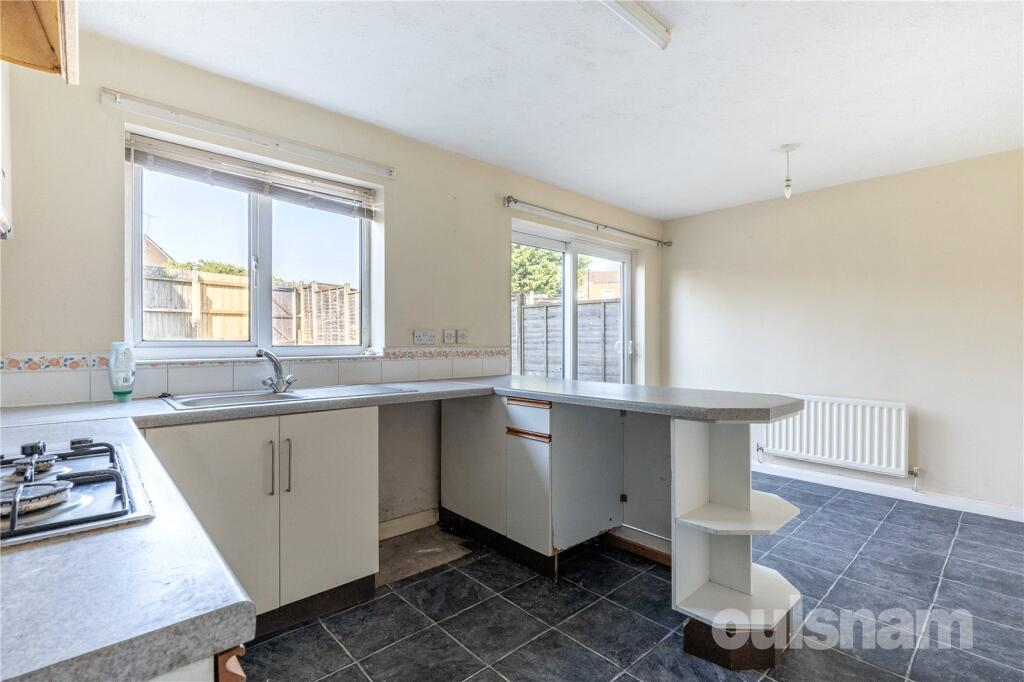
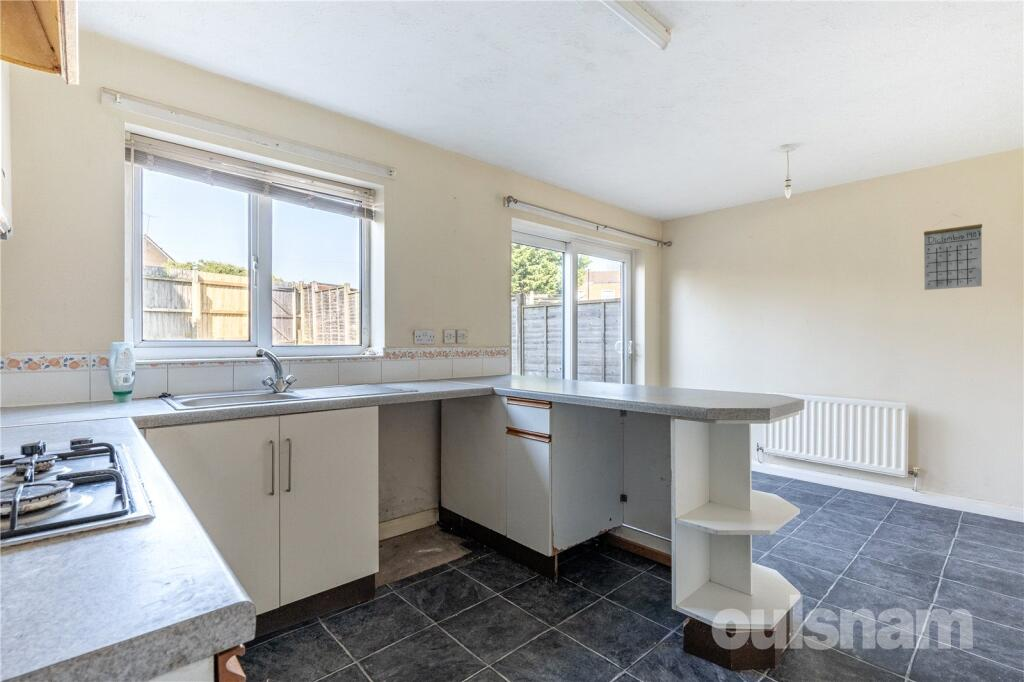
+ calendar [923,213,983,291]
